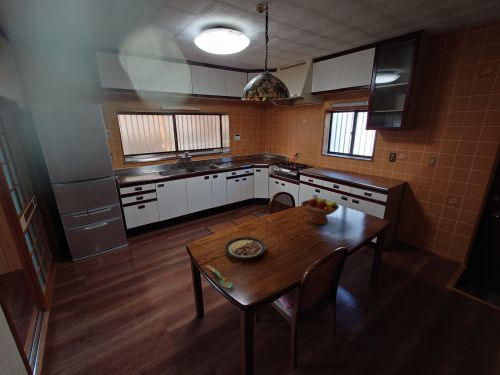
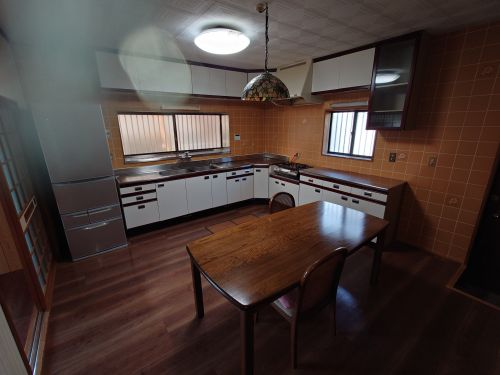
- fruit bowl [300,194,340,225]
- plate [224,236,267,261]
- spoon [205,264,234,289]
